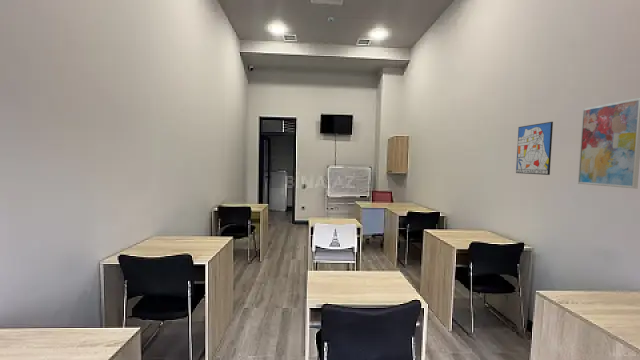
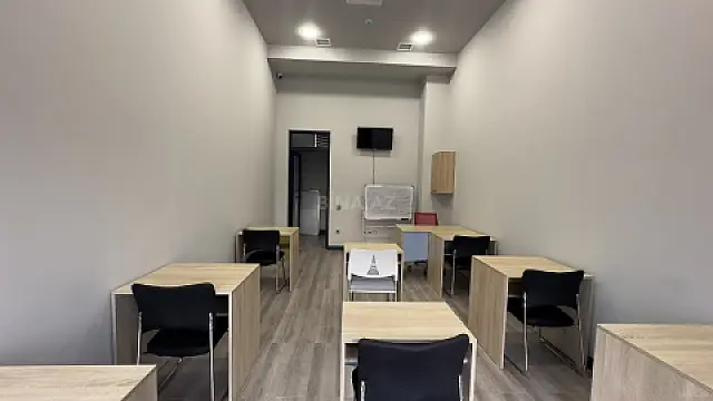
- wall art [515,121,554,176]
- wall art [577,97,640,190]
